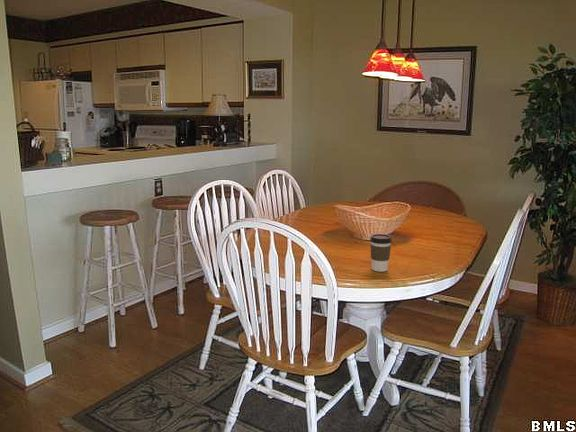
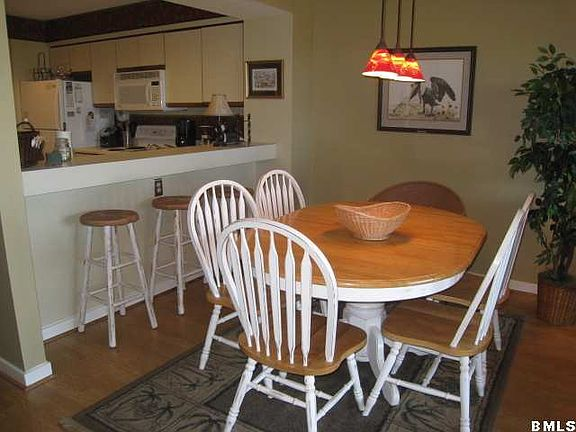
- coffee cup [369,233,393,273]
